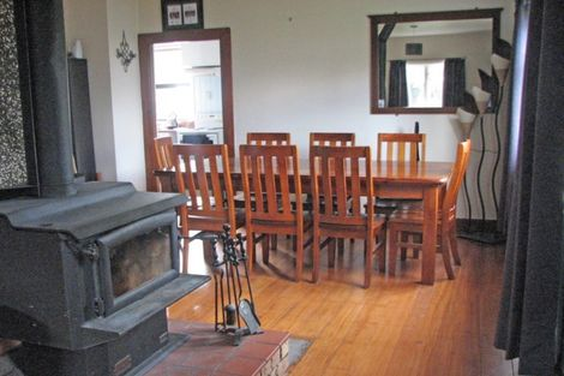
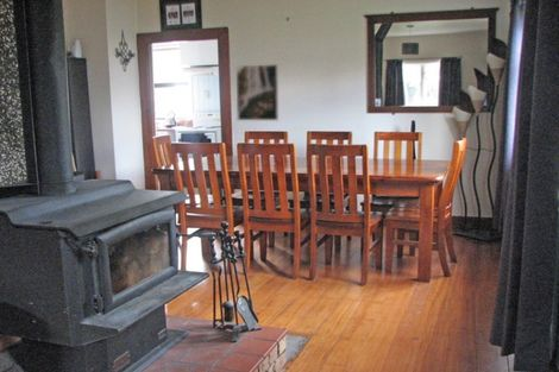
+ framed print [235,63,280,121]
